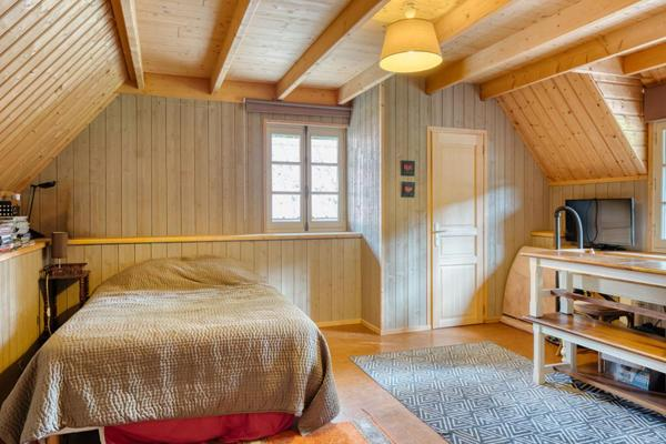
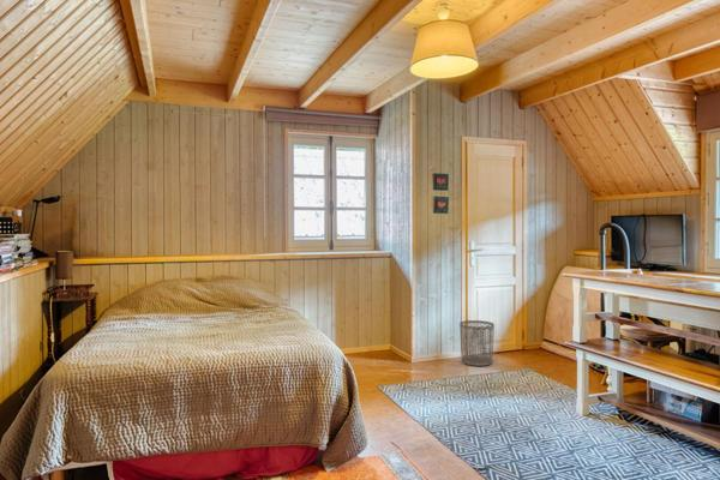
+ waste bin [458,319,496,367]
